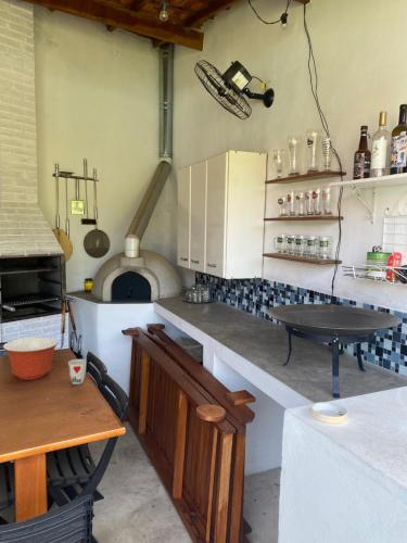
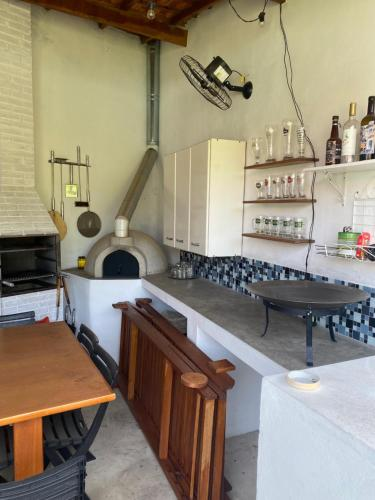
- cup [67,358,87,386]
- mixing bowl [2,337,60,381]
